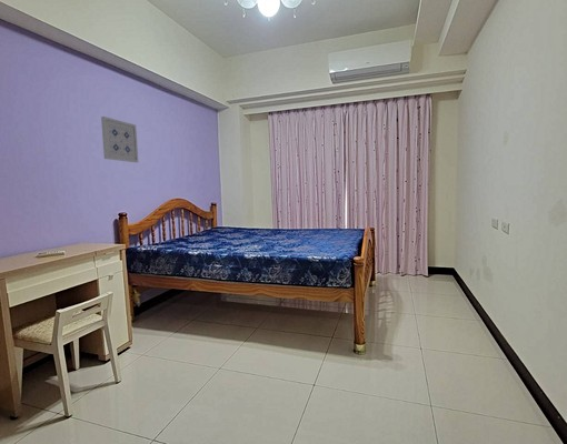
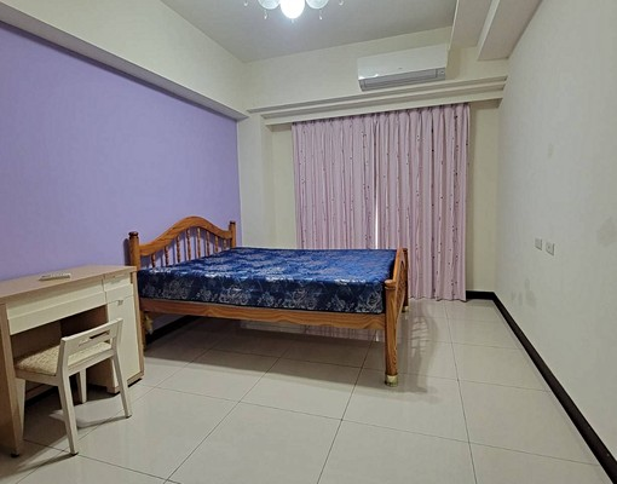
- wall art [100,115,139,163]
